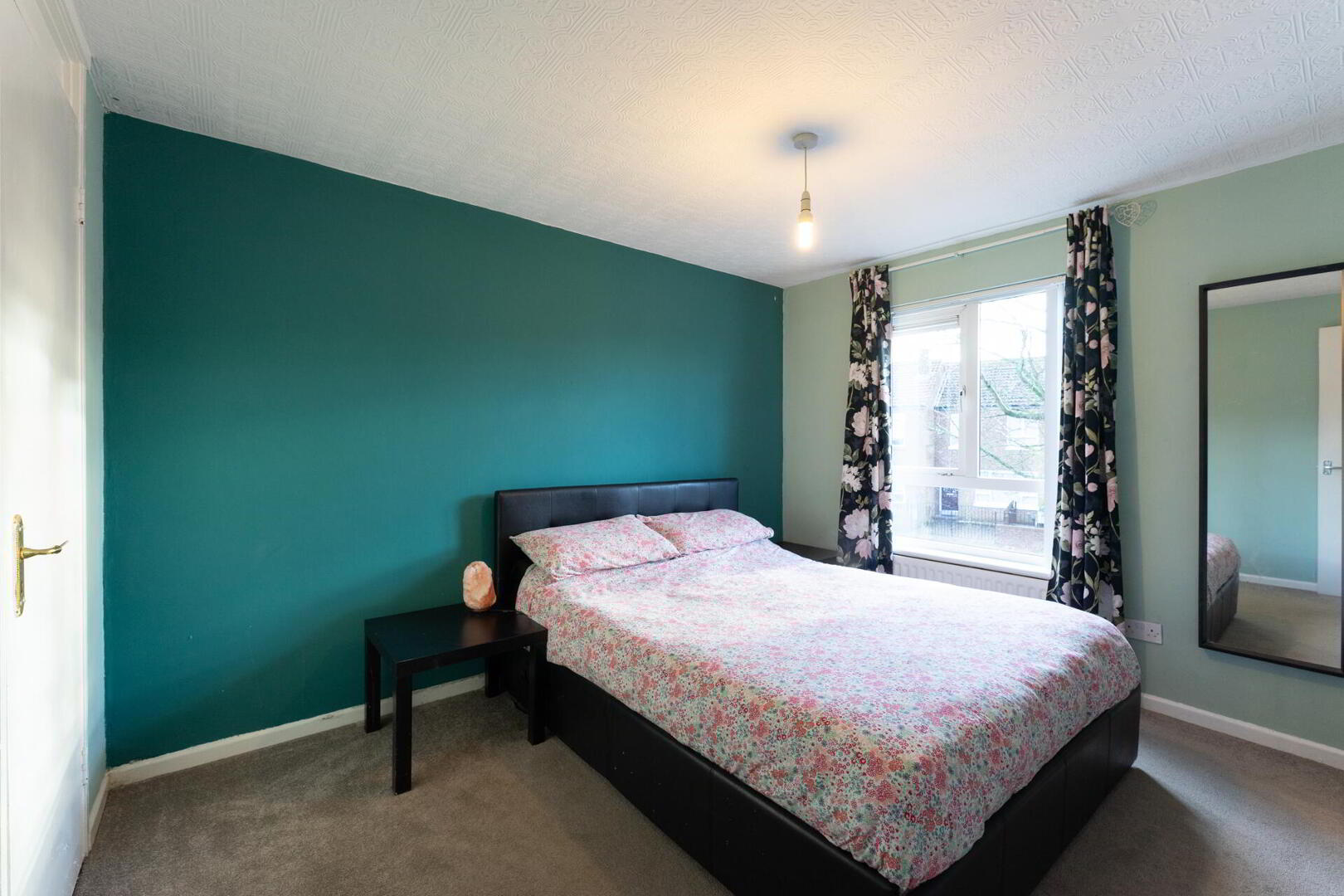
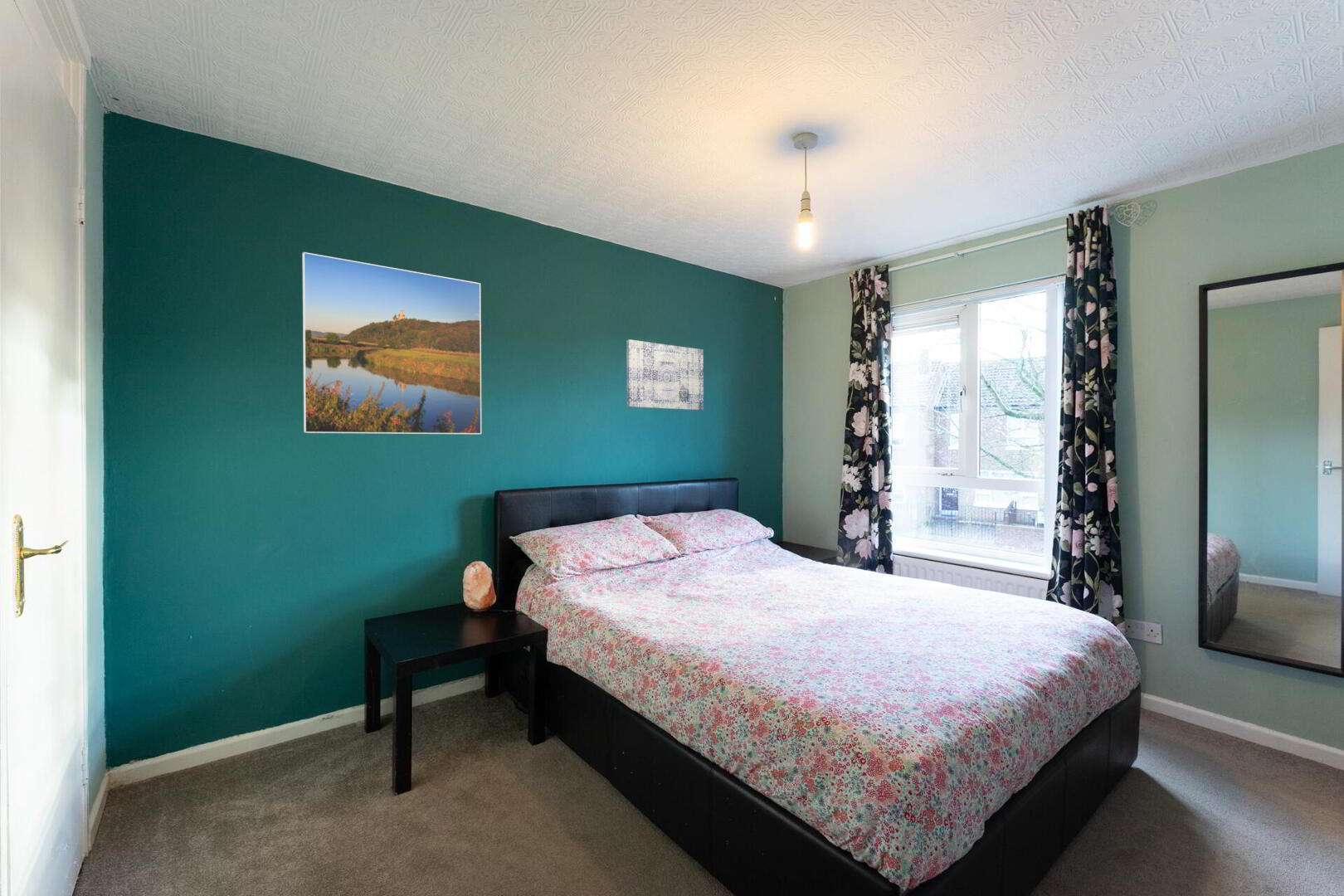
+ wall art [626,338,704,411]
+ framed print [301,251,482,435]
